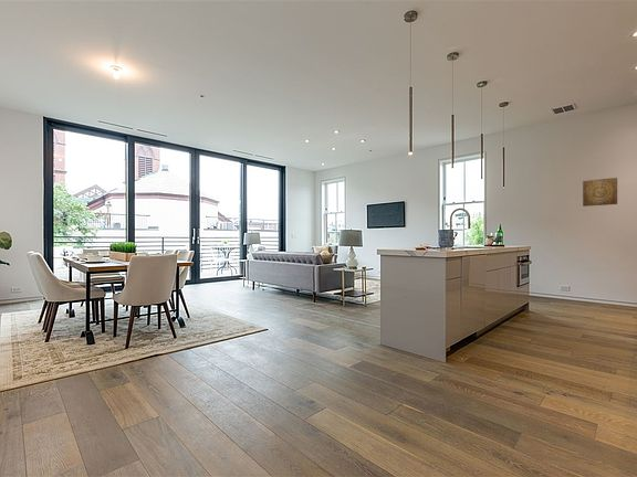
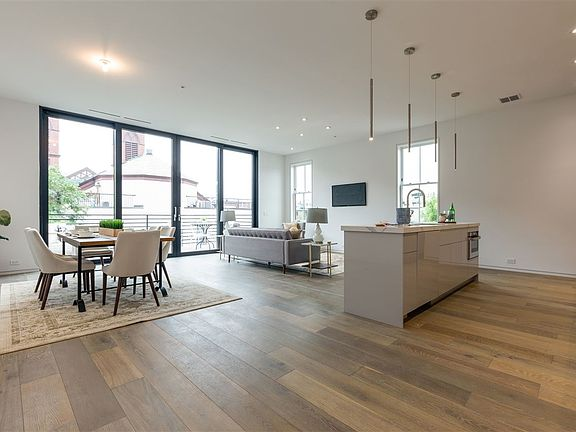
- wall art [582,177,618,208]
